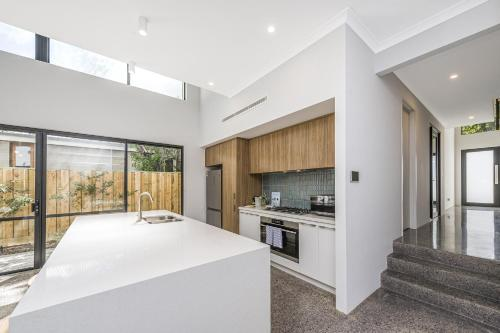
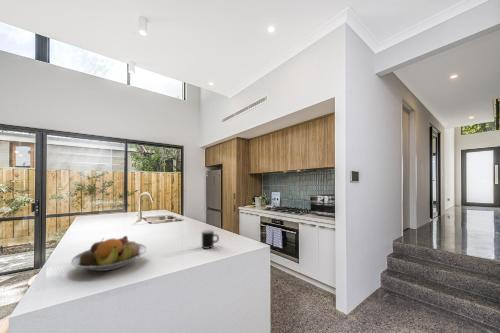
+ mug [201,229,220,250]
+ fruit bowl [70,235,148,272]
